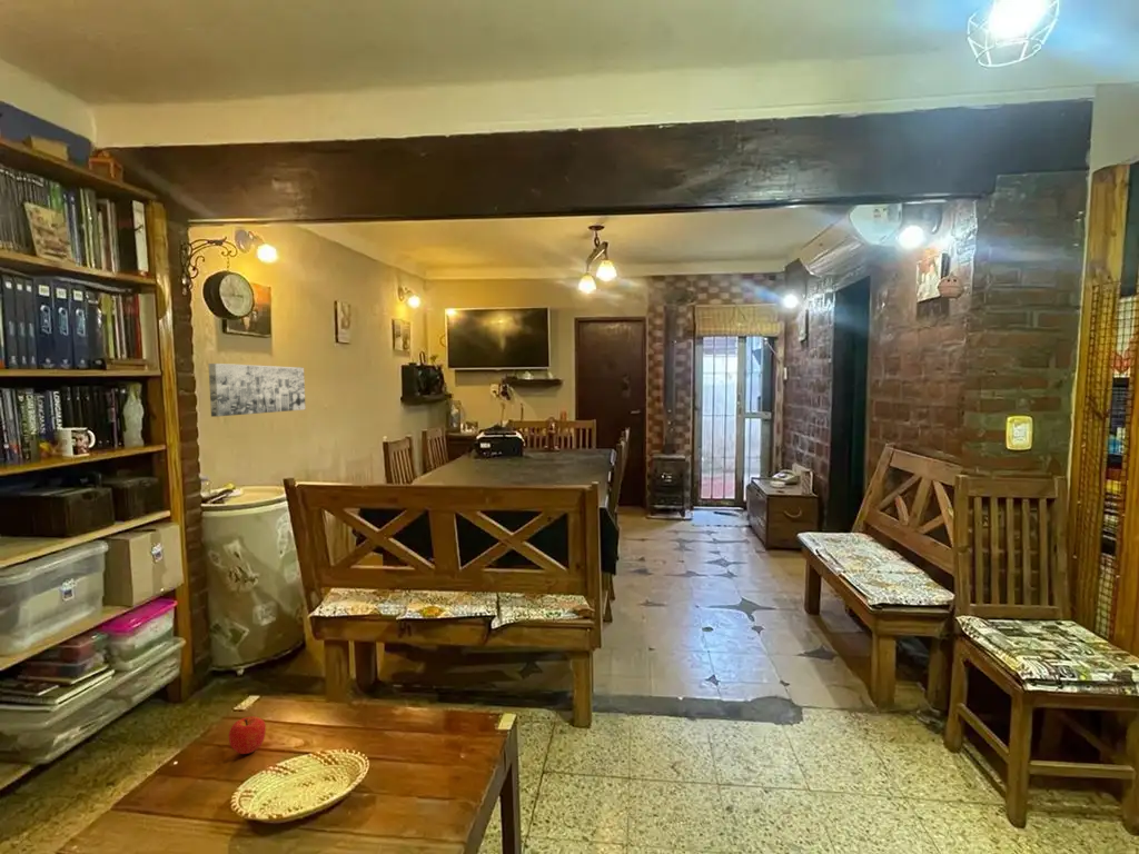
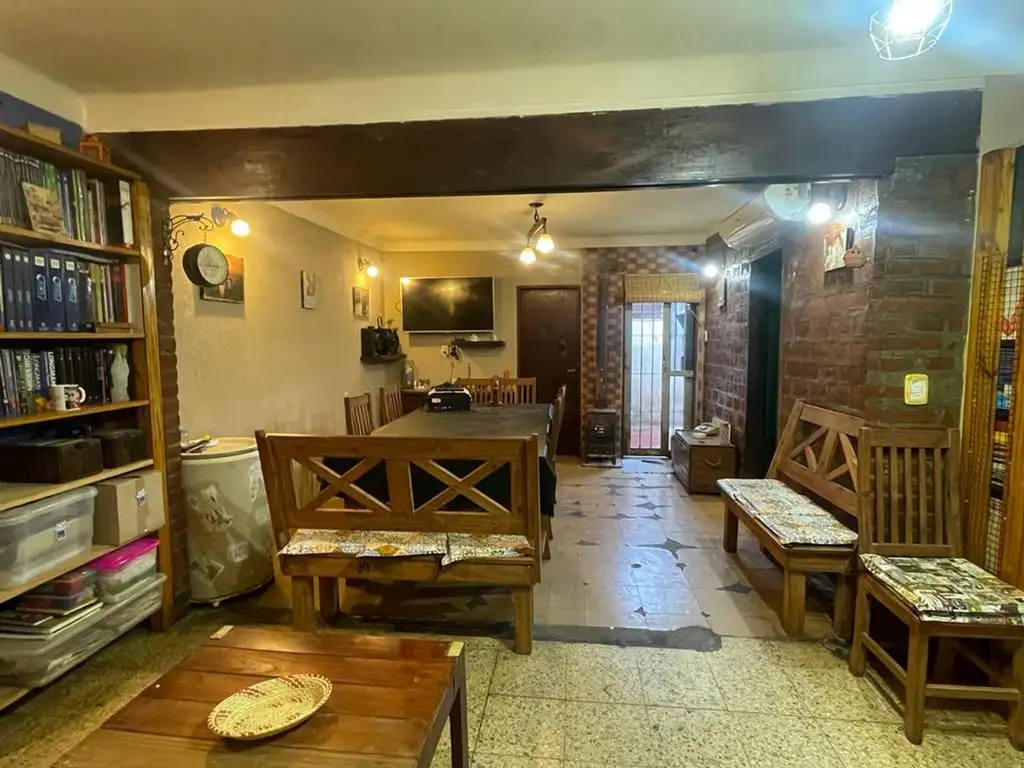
- fruit [228,715,267,755]
- wall art [208,363,307,418]
